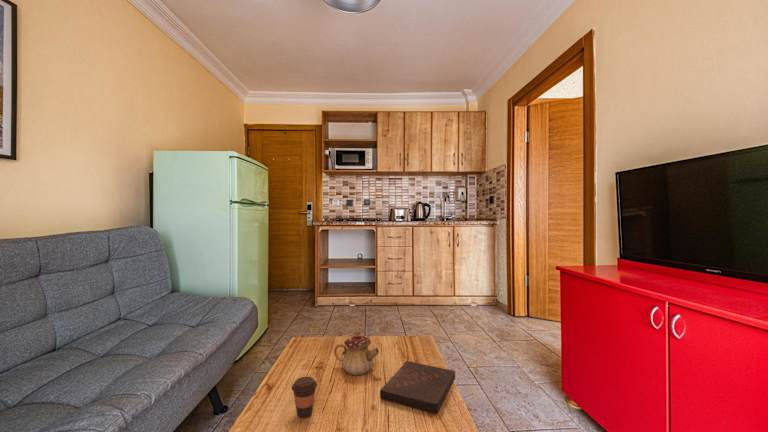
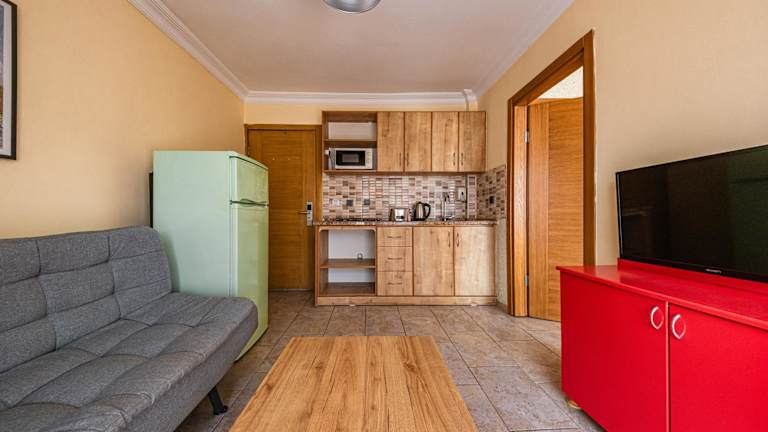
- coffee cup [291,376,318,419]
- teapot [333,331,380,376]
- book [379,360,456,415]
